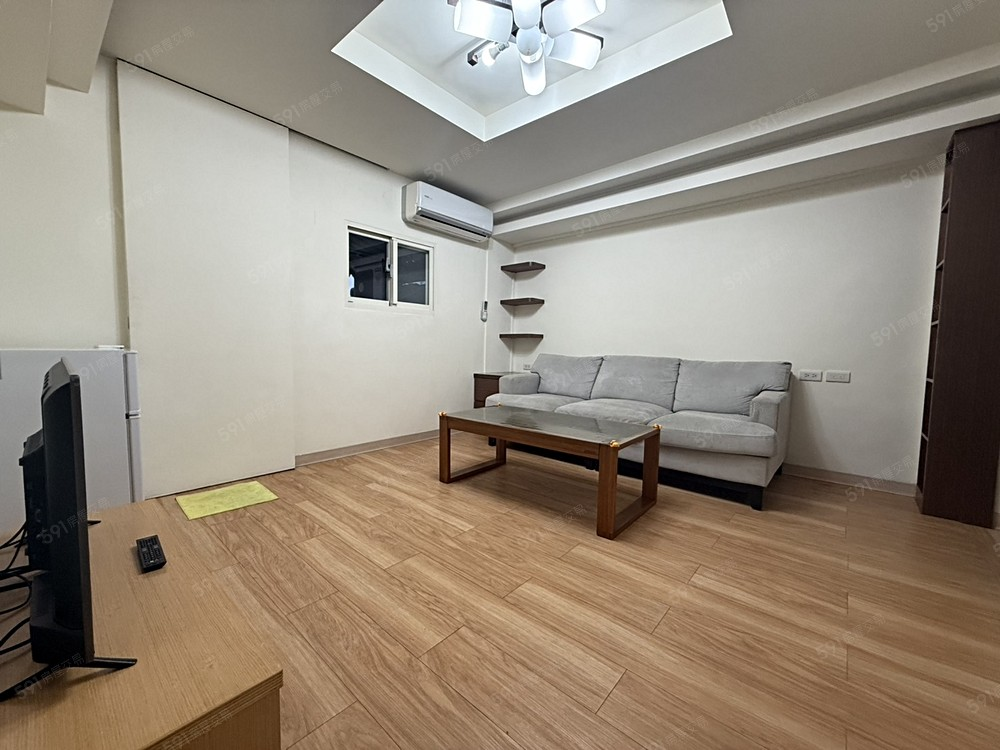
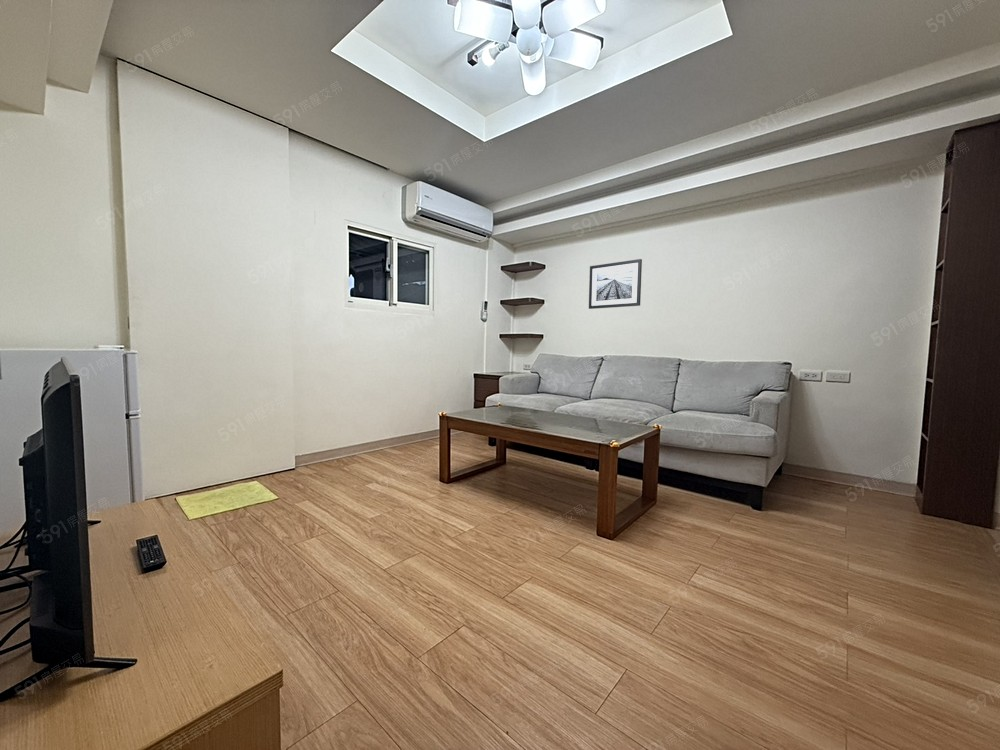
+ wall art [588,258,643,310]
